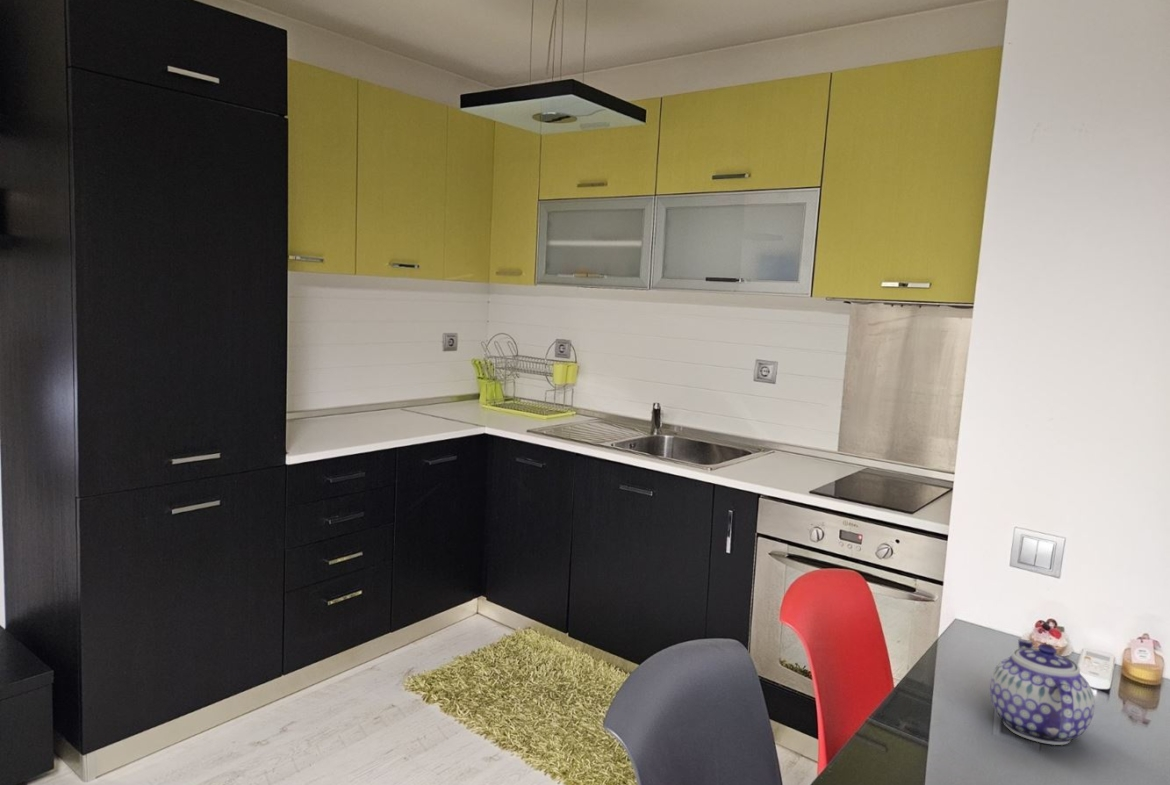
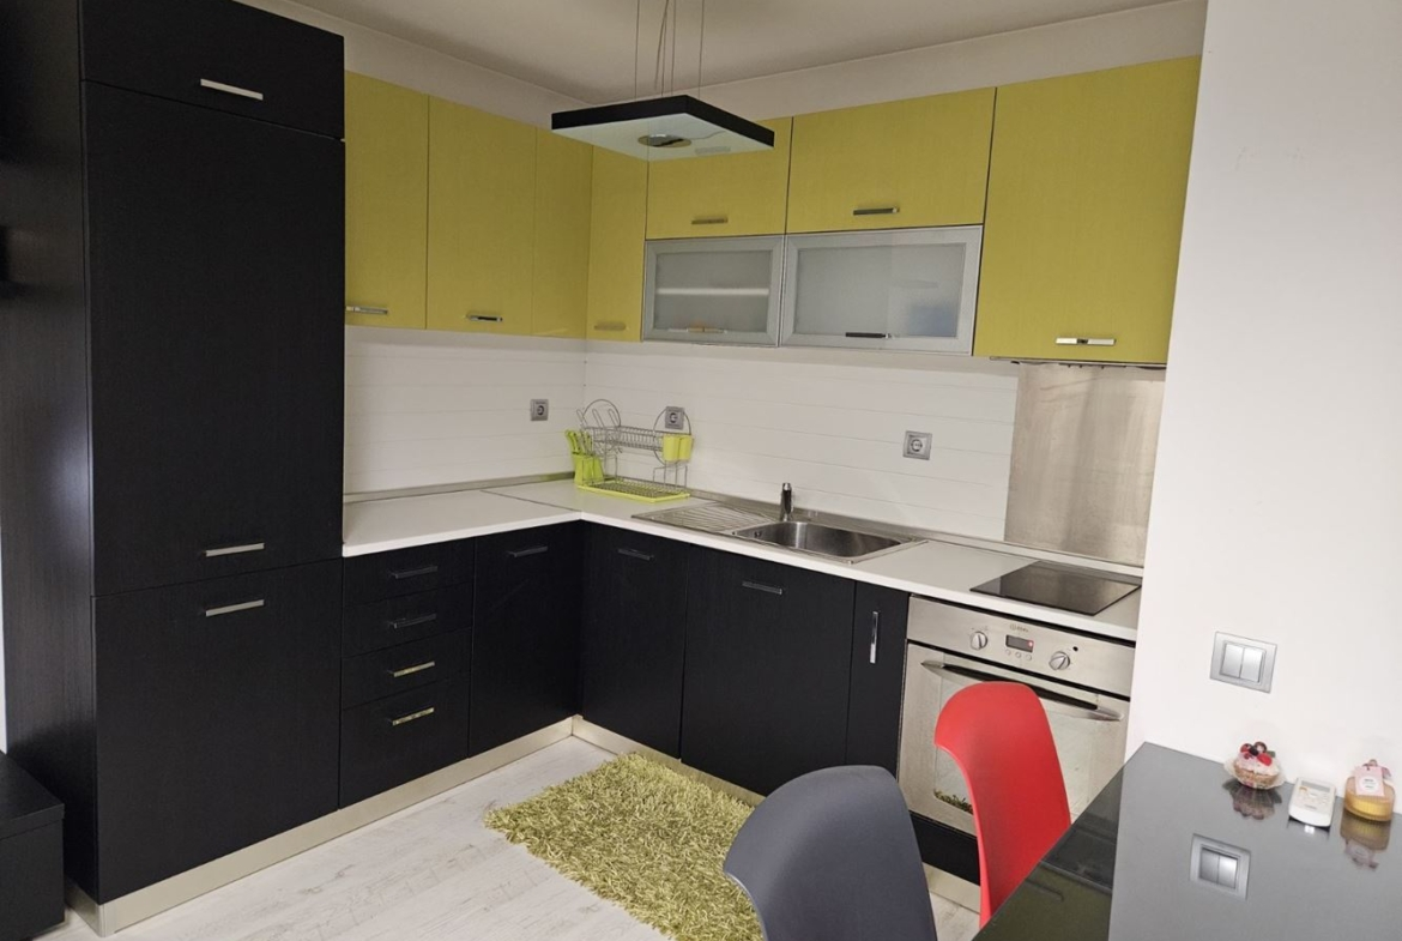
- teapot [989,638,1096,746]
